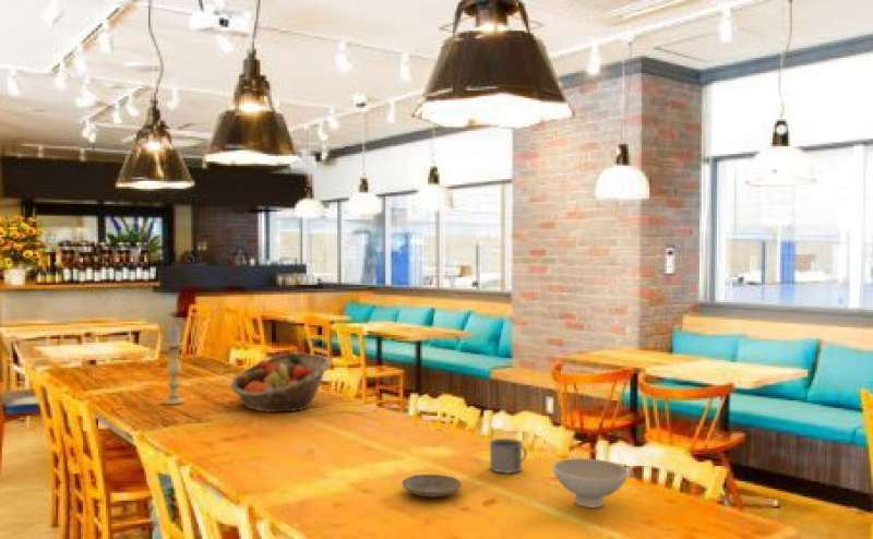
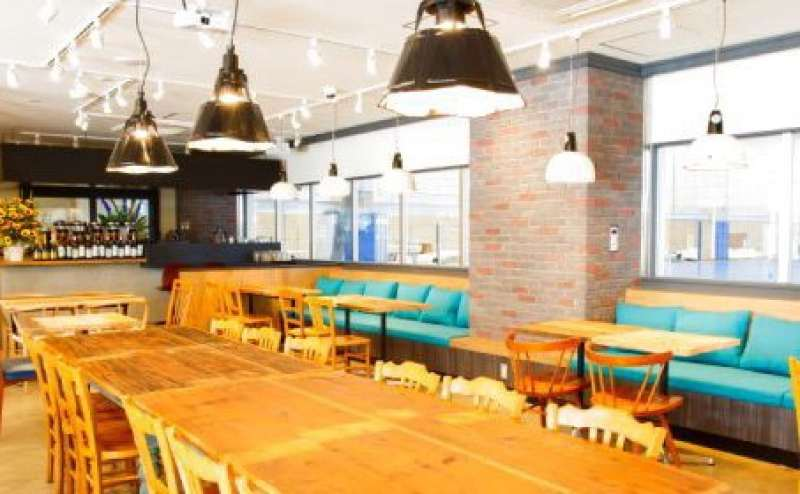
- fruit basket [229,351,332,414]
- plate [400,474,463,499]
- mug [488,438,528,475]
- candle holder [162,326,187,406]
- bowl [551,457,630,508]
